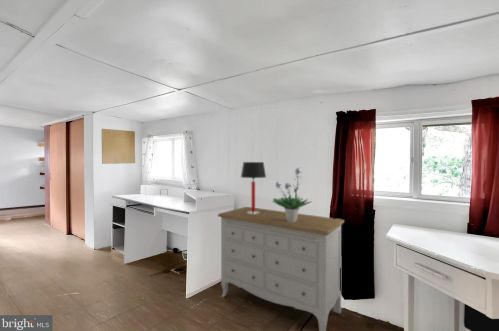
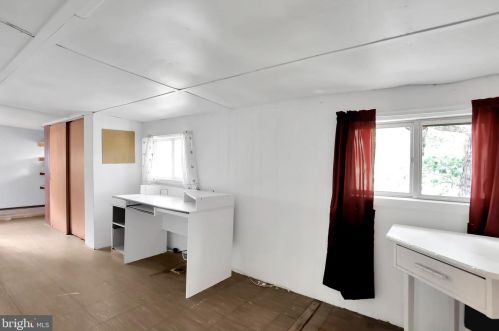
- potted plant [271,167,313,222]
- table lamp [240,161,267,214]
- dresser [217,206,345,331]
